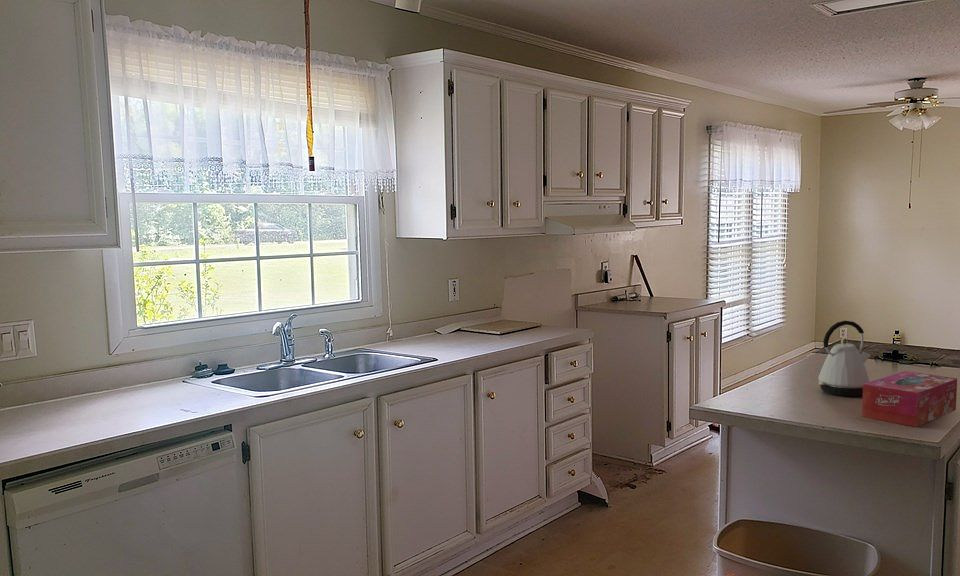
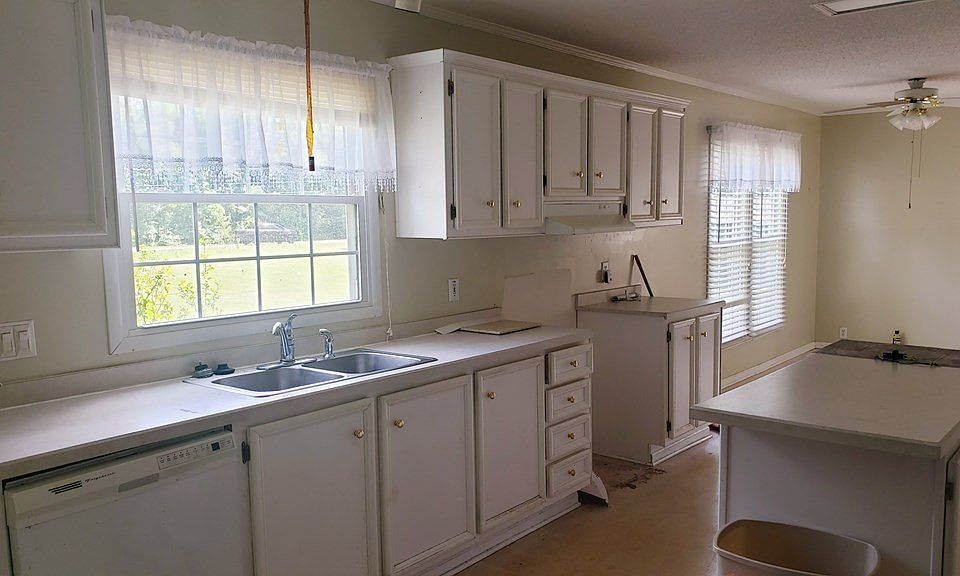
- kettle [817,320,872,397]
- tissue box [861,370,958,428]
